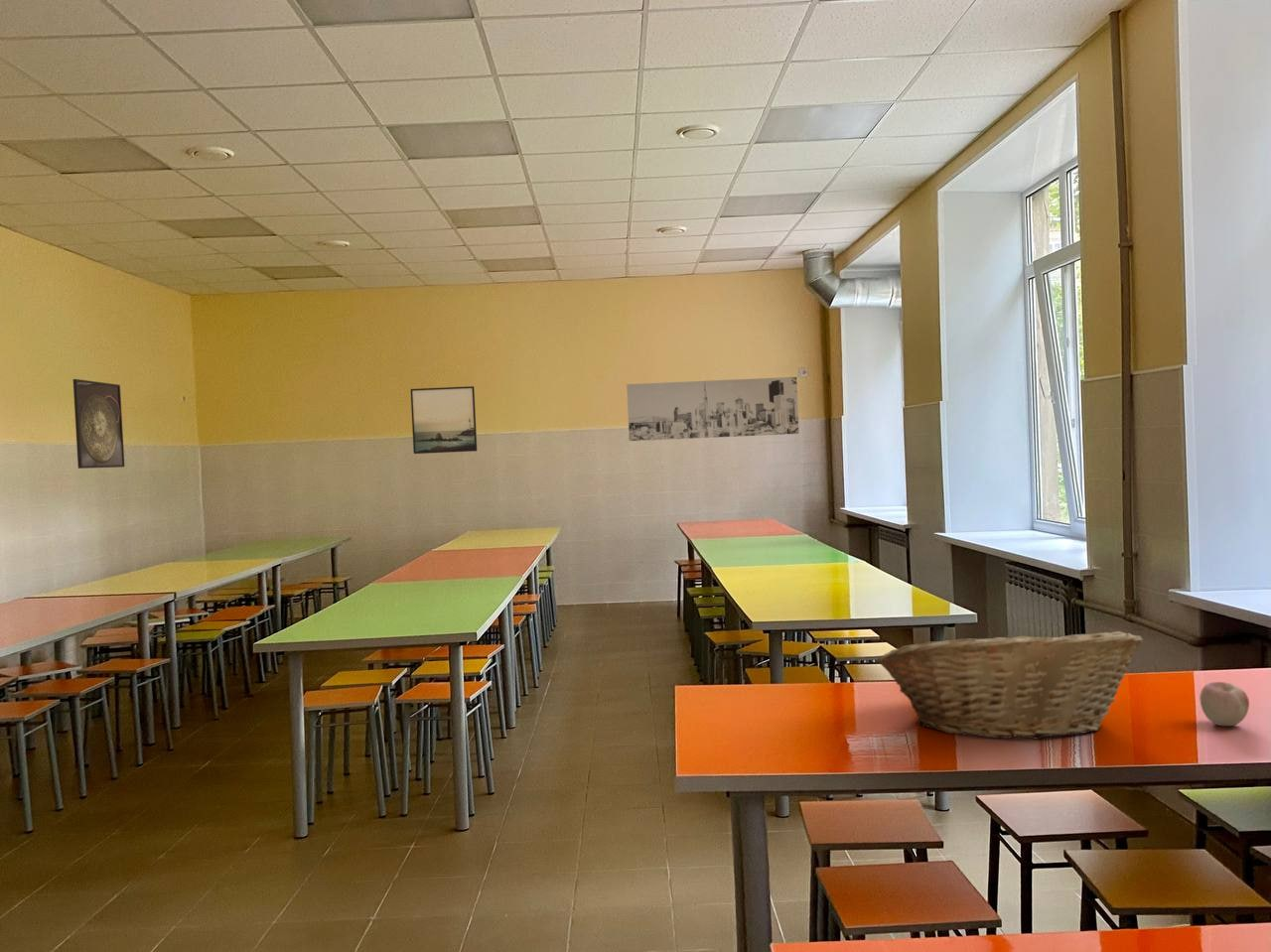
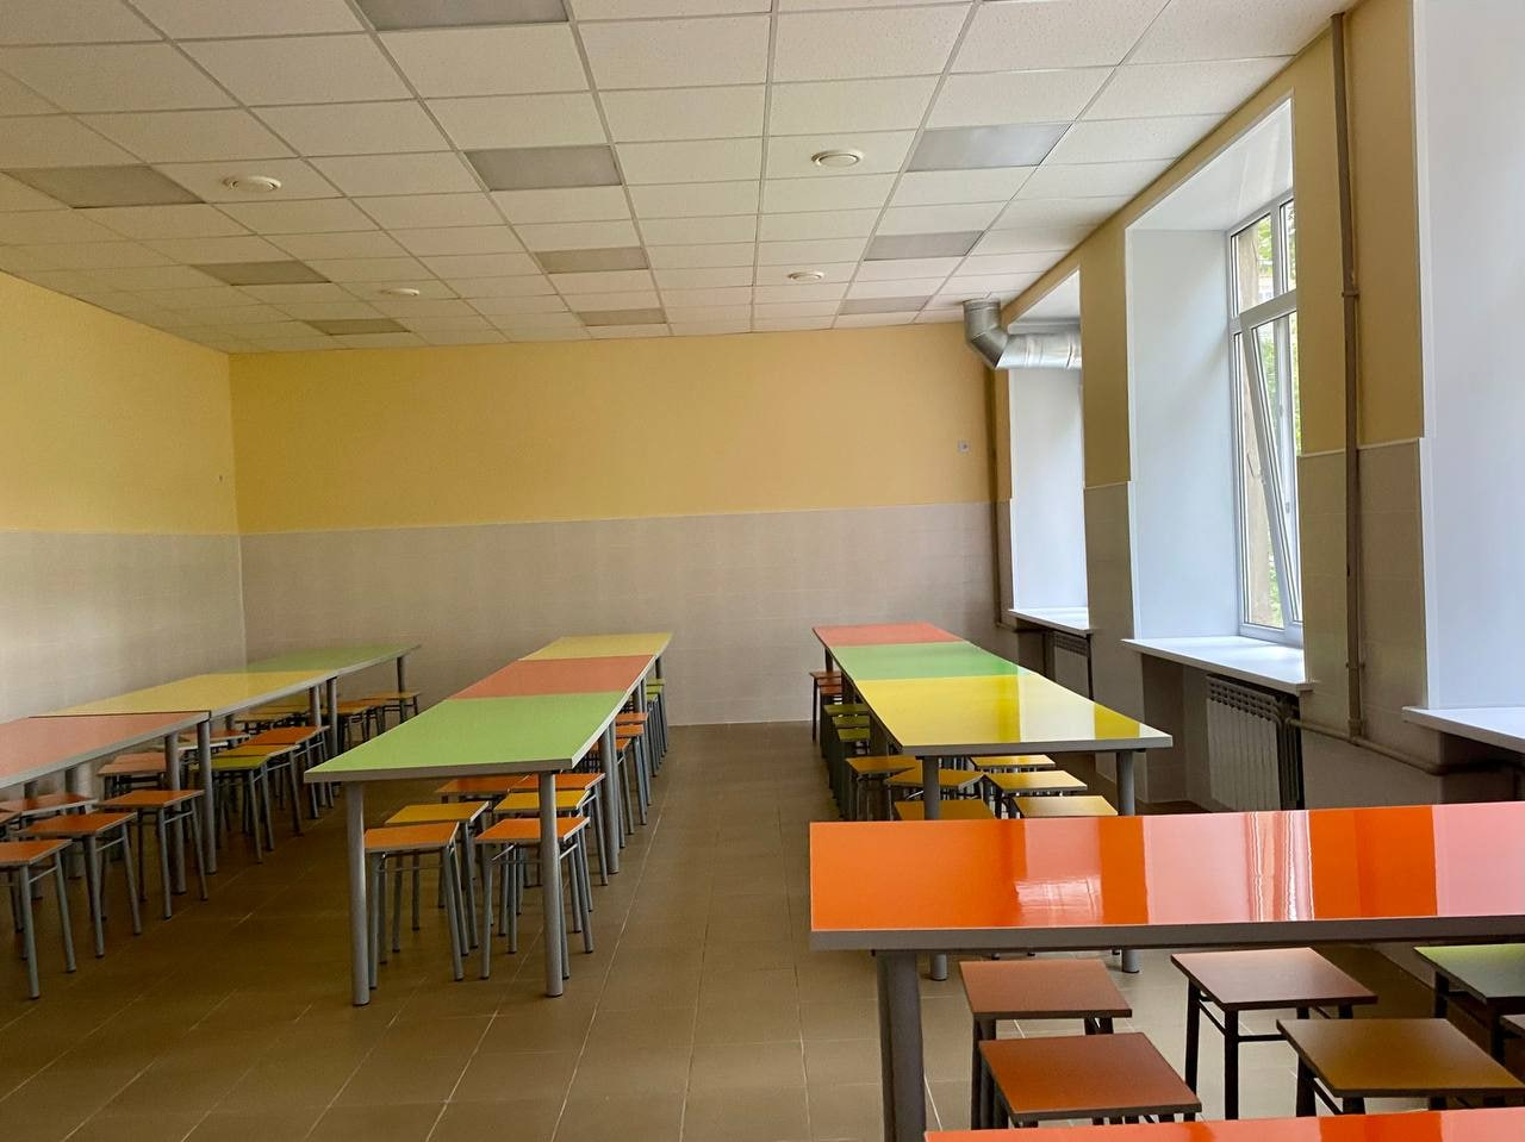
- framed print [409,385,478,455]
- apple [1199,681,1250,727]
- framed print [72,378,126,470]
- wall art [626,376,800,442]
- fruit basket [877,626,1144,741]
